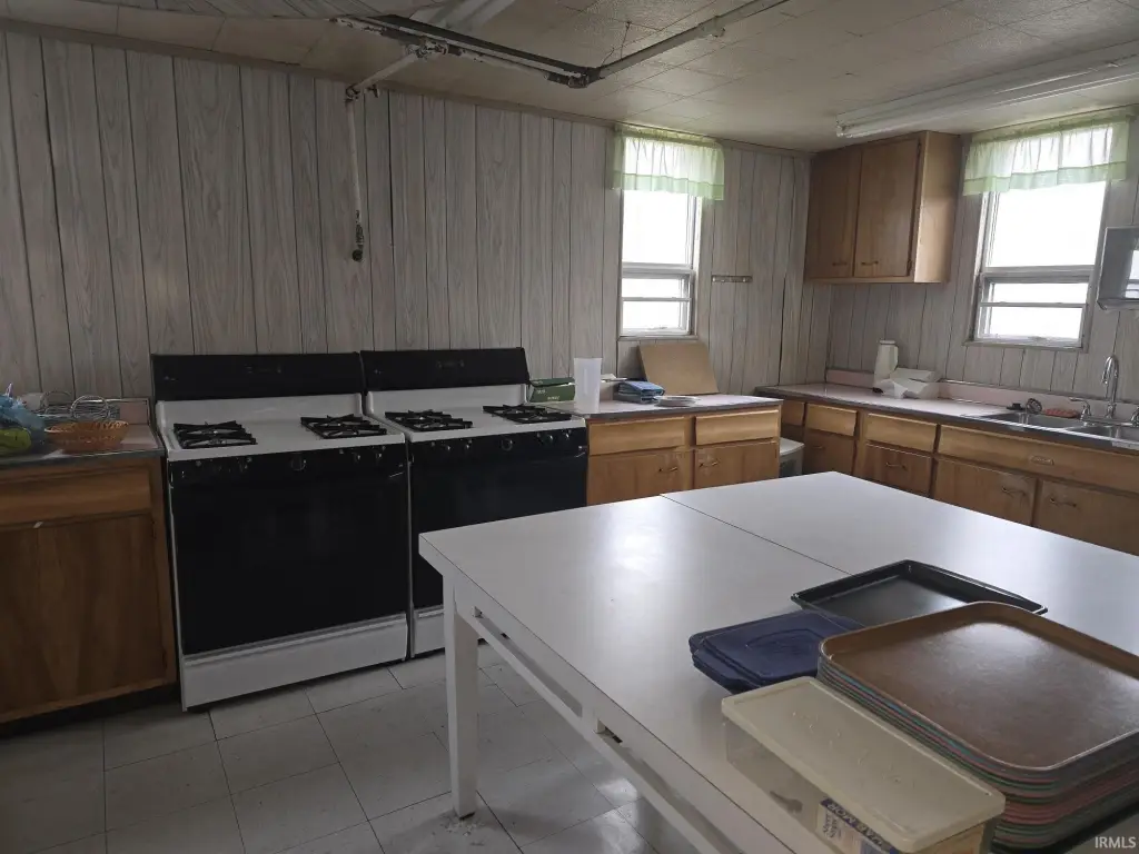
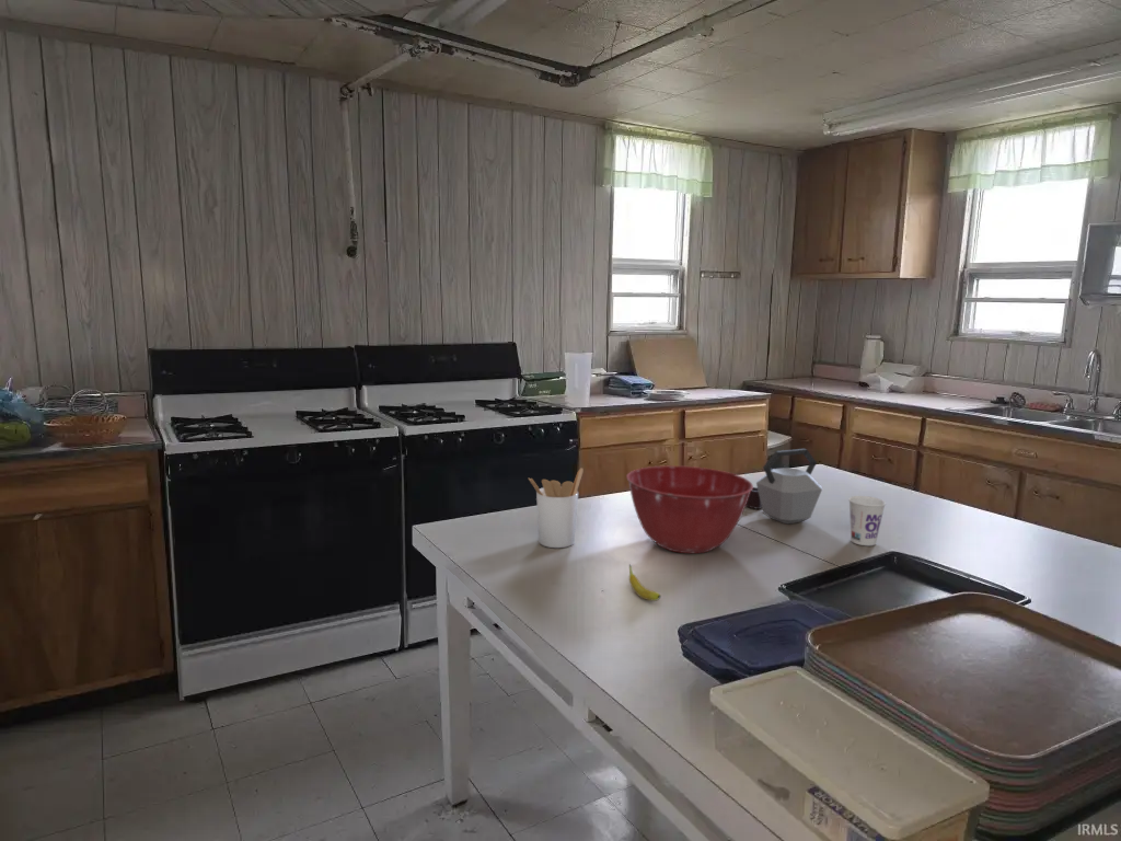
+ fruit [628,563,661,602]
+ cup [847,495,887,546]
+ kettle [746,448,823,525]
+ utensil holder [528,466,585,549]
+ mixing bowl [625,465,754,554]
